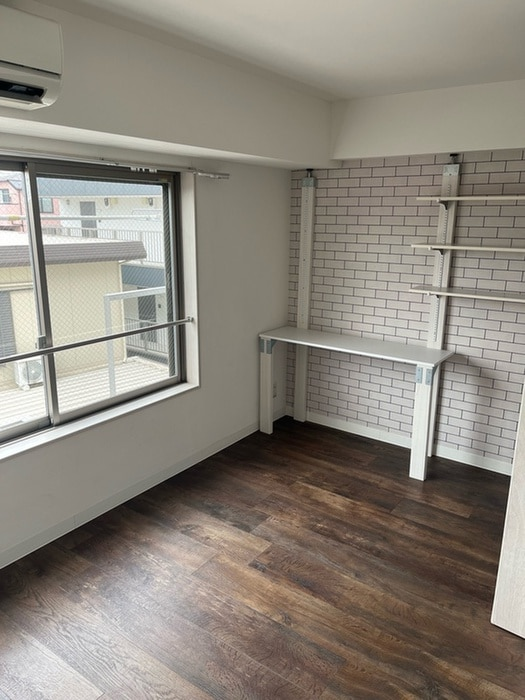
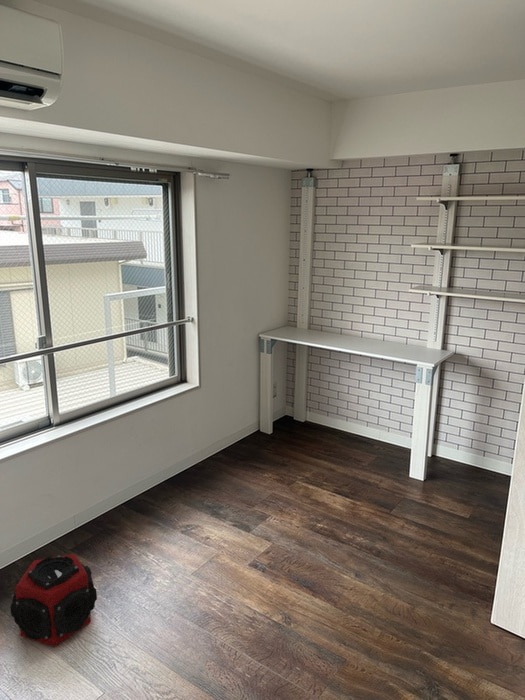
+ speaker [9,553,98,648]
